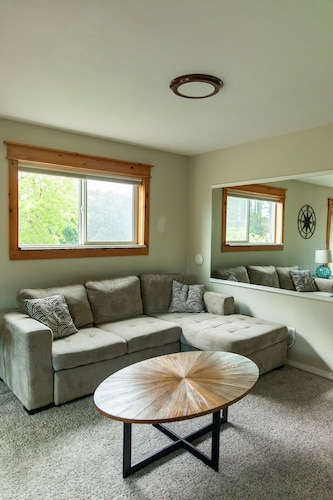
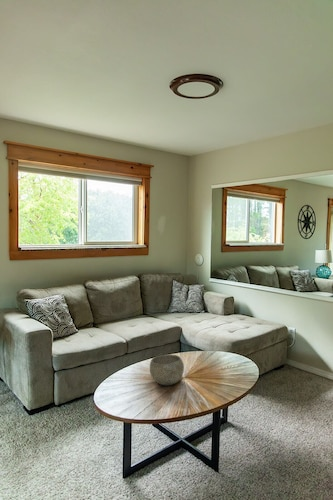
+ bowl [149,353,185,386]
